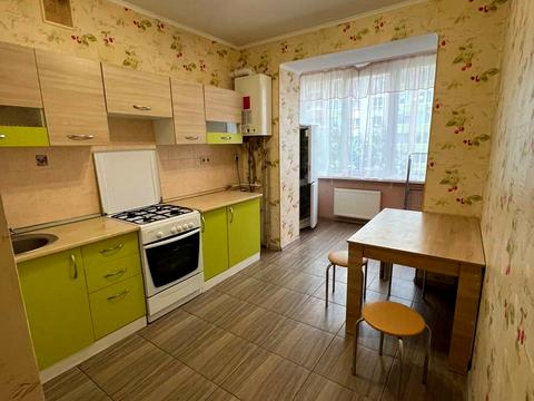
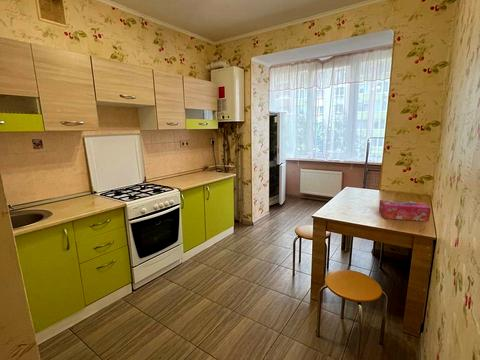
+ tissue box [378,199,432,222]
